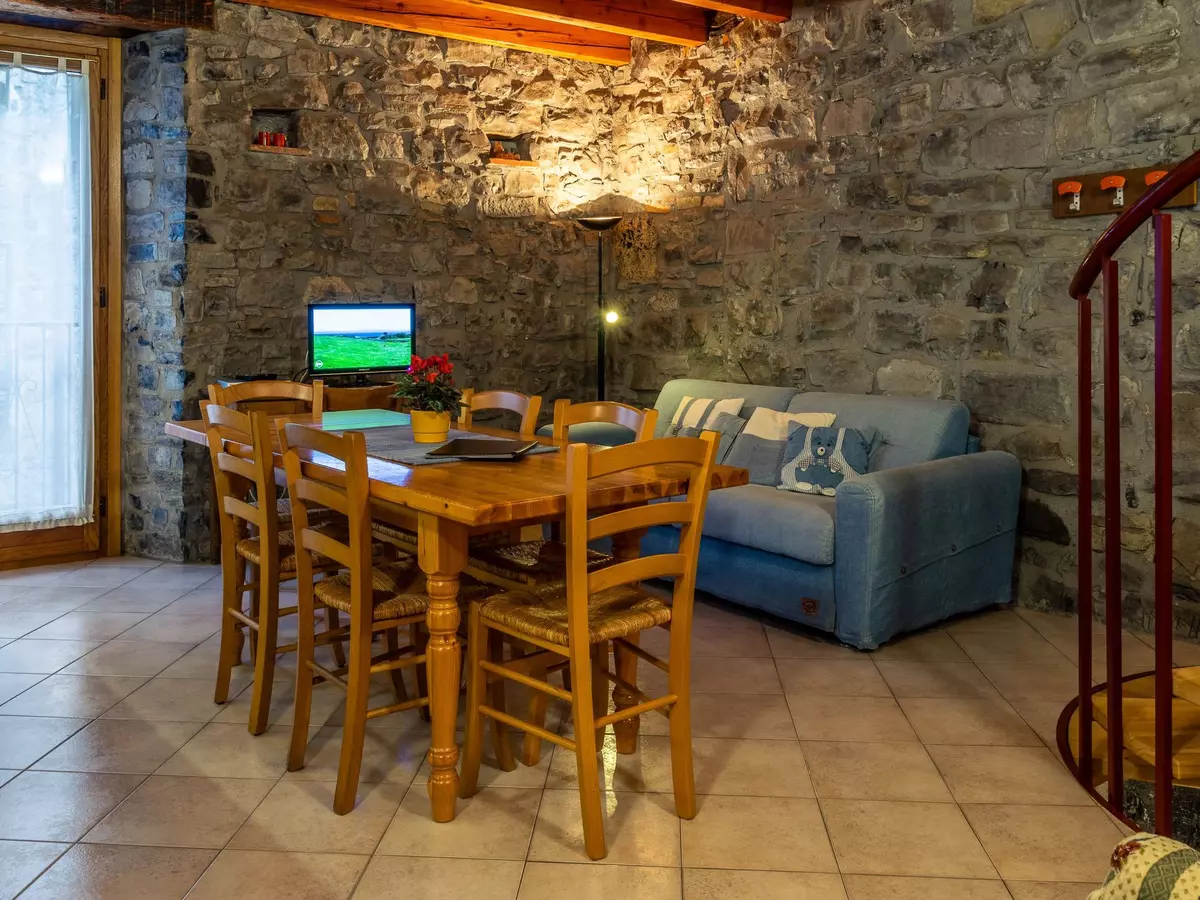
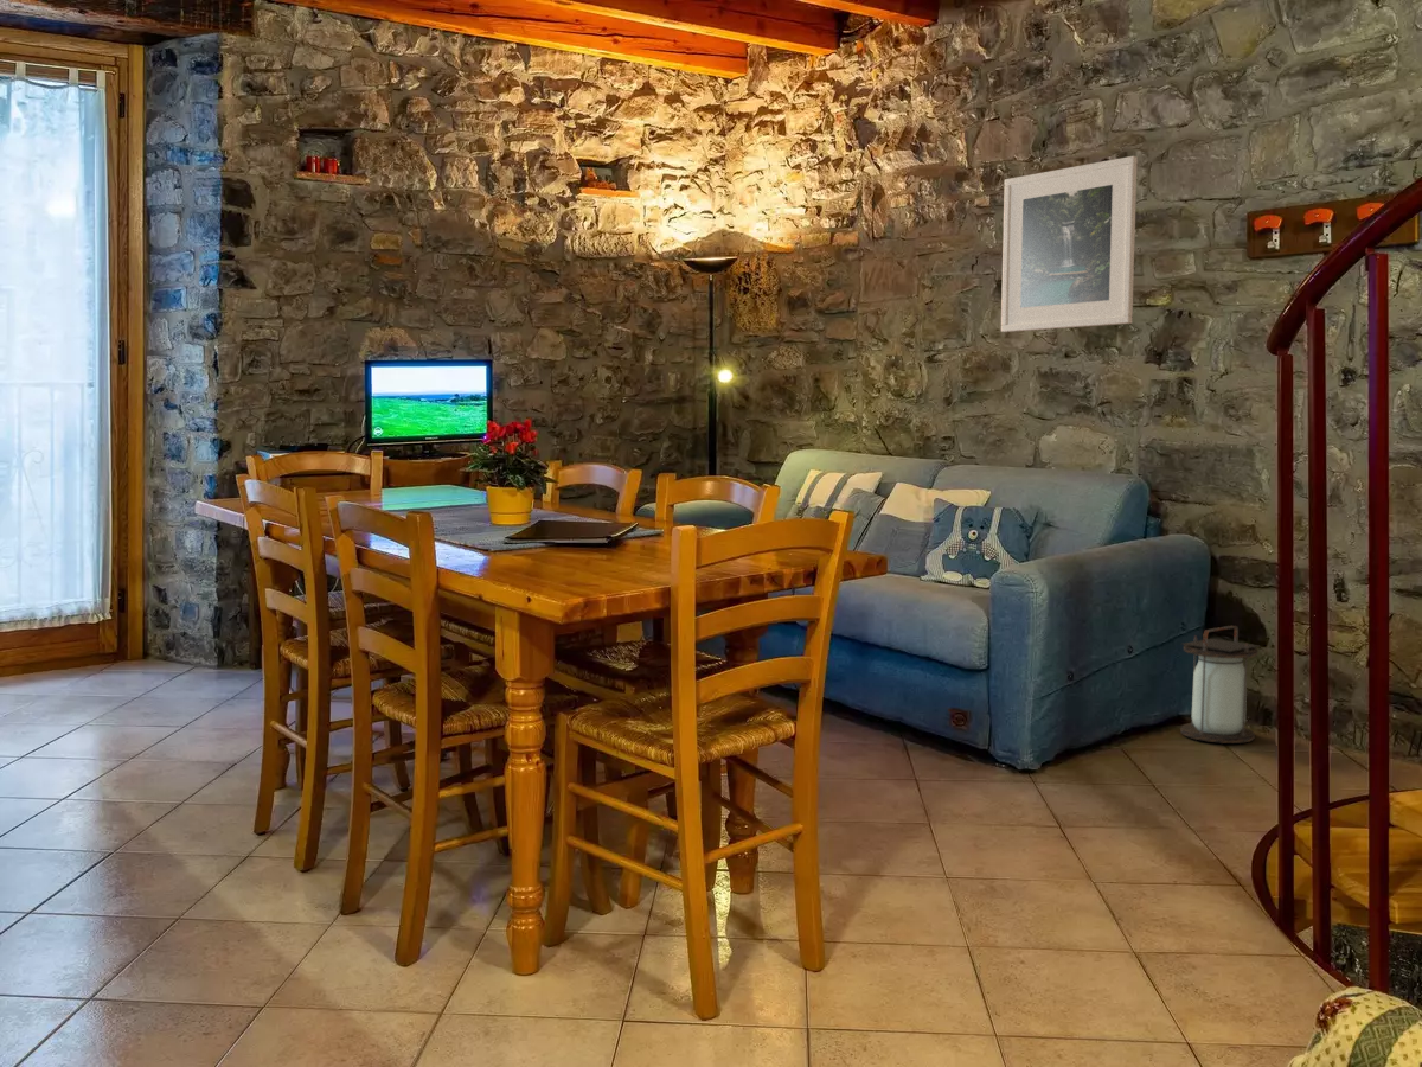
+ lantern [1179,625,1261,745]
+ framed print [1000,155,1139,333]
